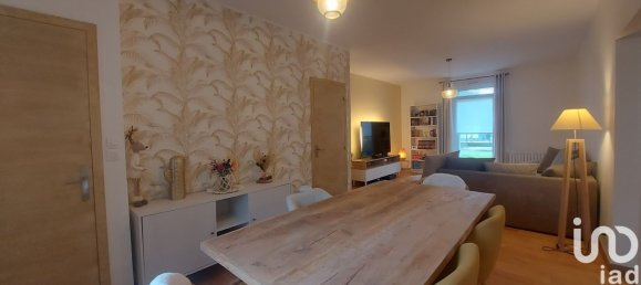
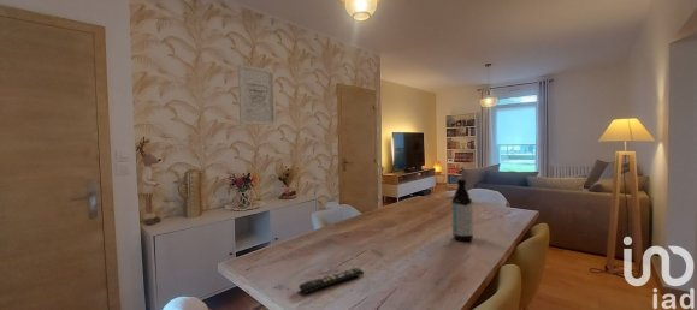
+ water bottle [450,178,474,242]
+ remote control [297,267,365,294]
+ wall art [237,62,278,126]
